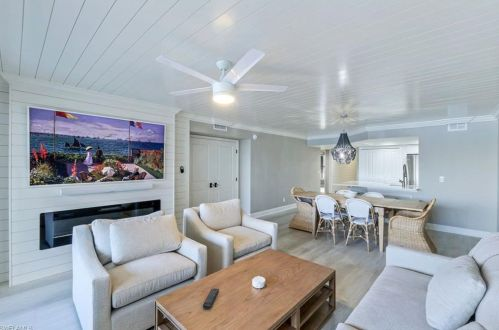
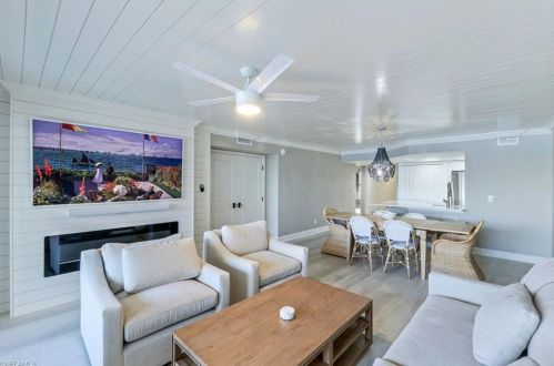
- remote control [202,287,220,310]
